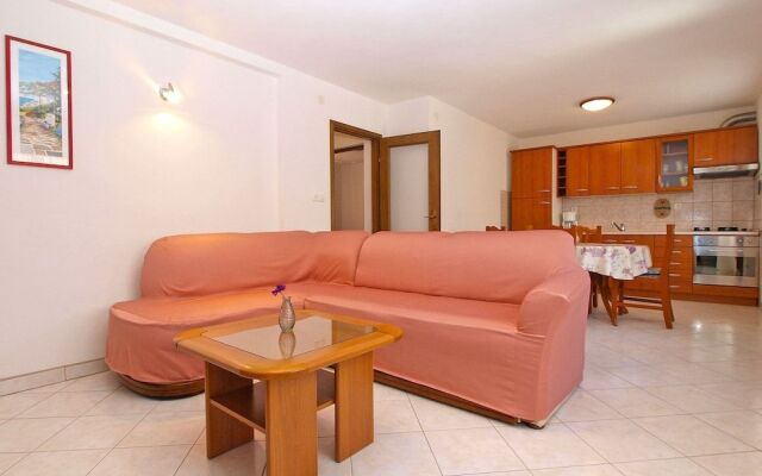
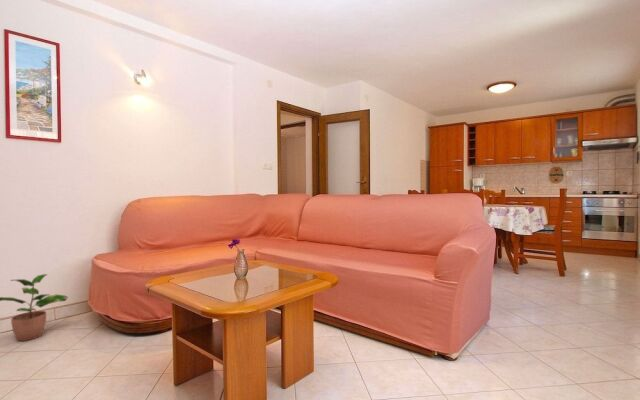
+ potted plant [0,273,69,342]
